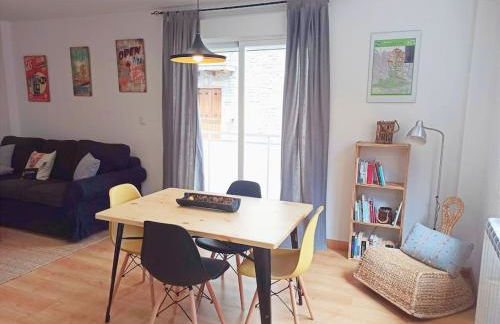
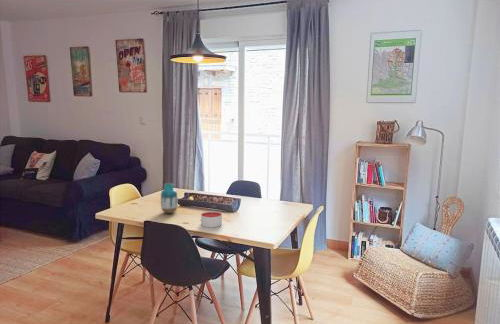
+ vase [160,182,179,215]
+ candle [200,210,223,228]
